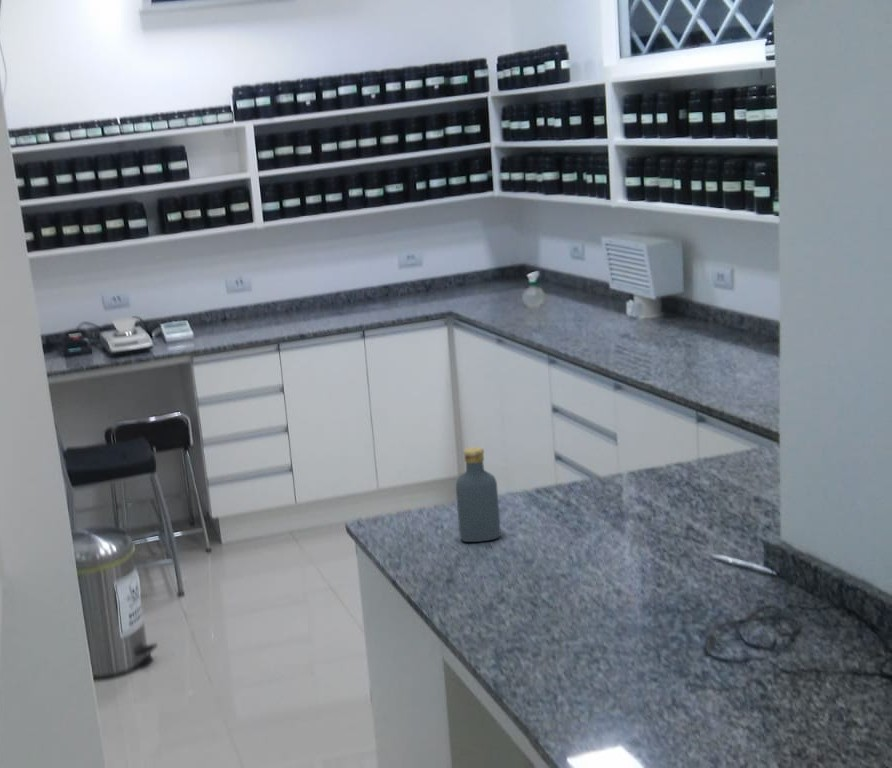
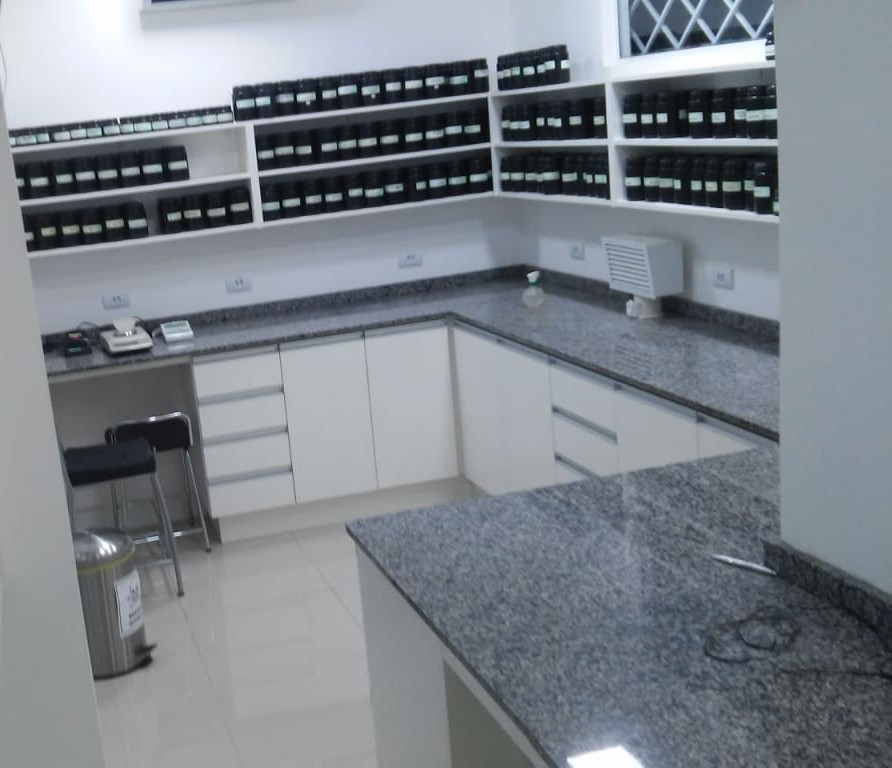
- vodka [455,446,502,543]
